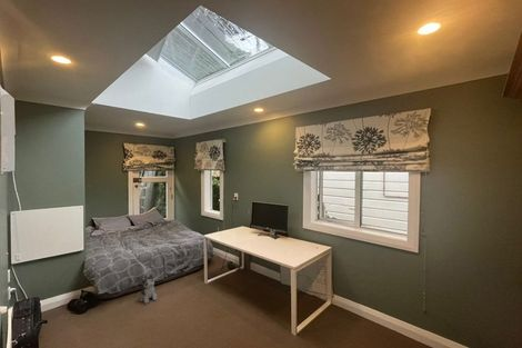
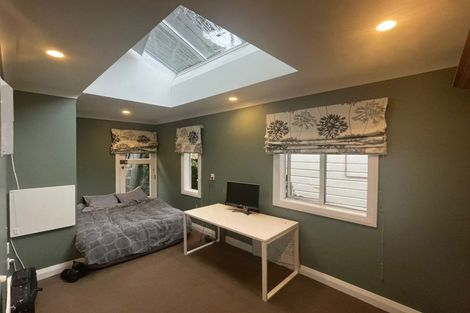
- plush toy [139,274,159,305]
